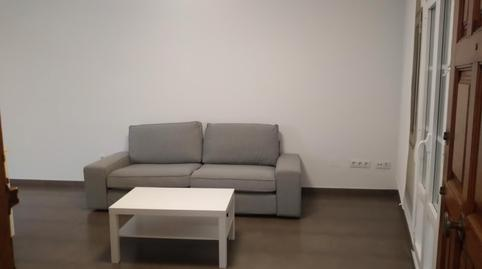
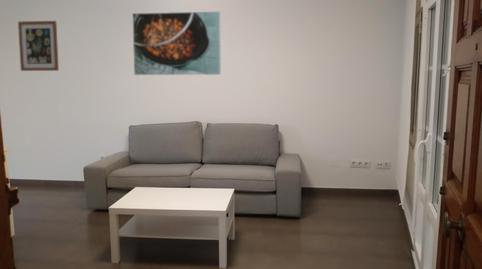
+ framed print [131,10,222,76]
+ wall art [17,20,60,72]
